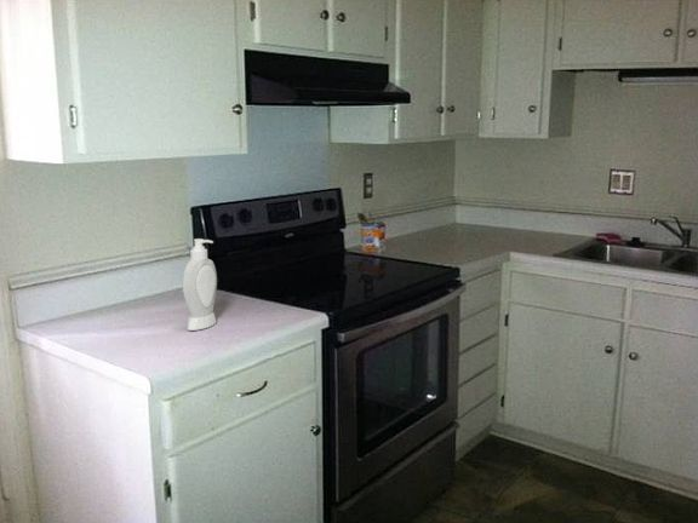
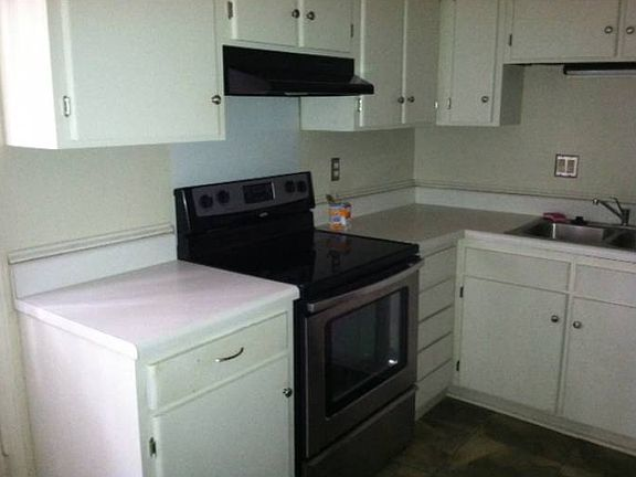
- soap bottle [182,237,218,332]
